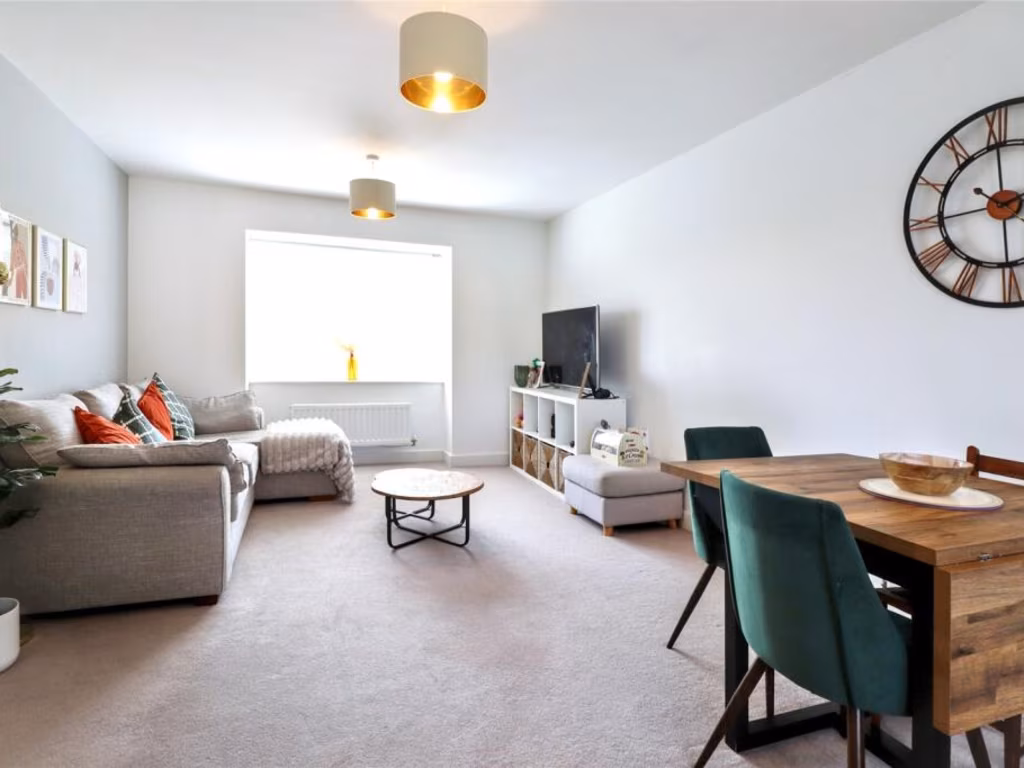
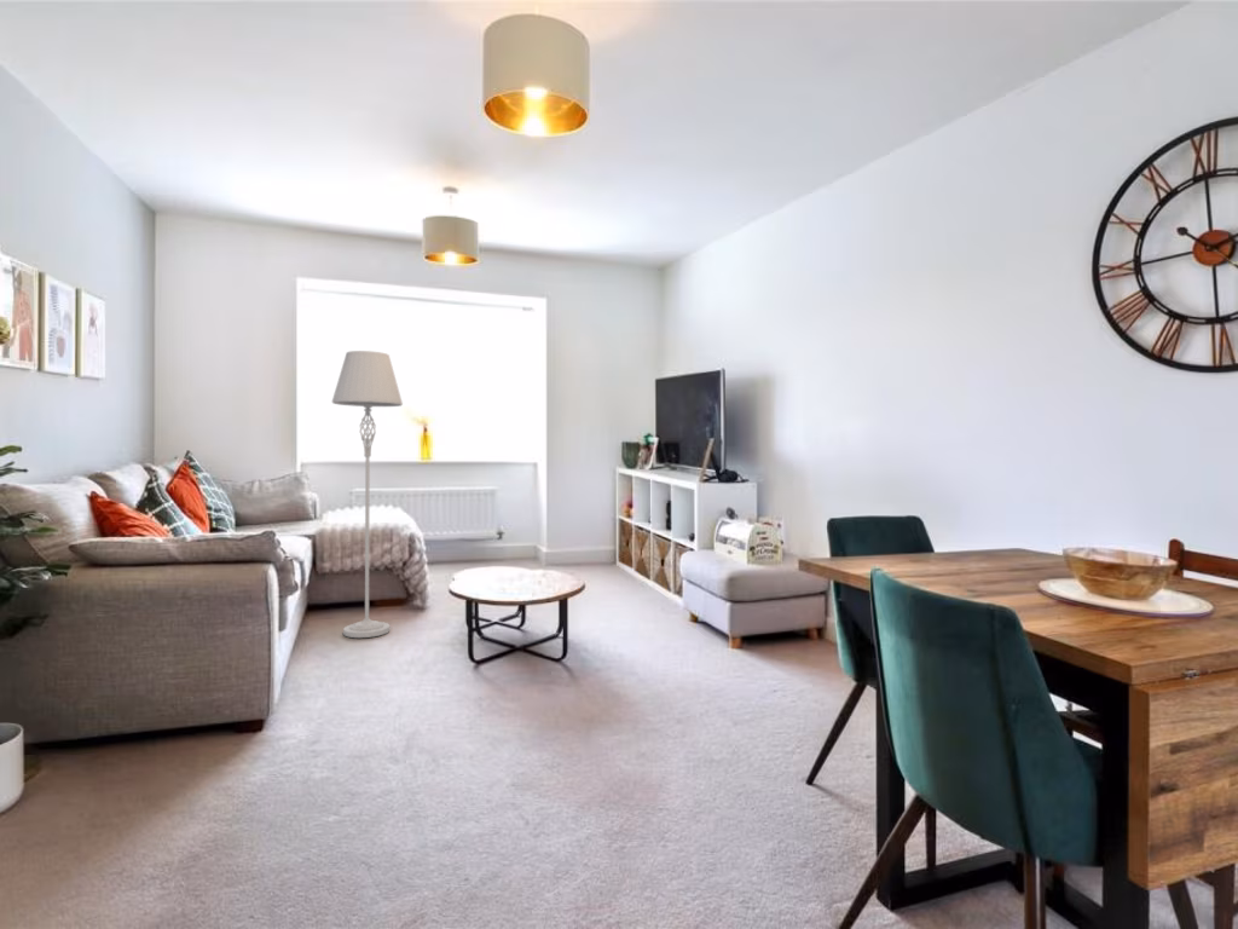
+ floor lamp [331,350,404,639]
